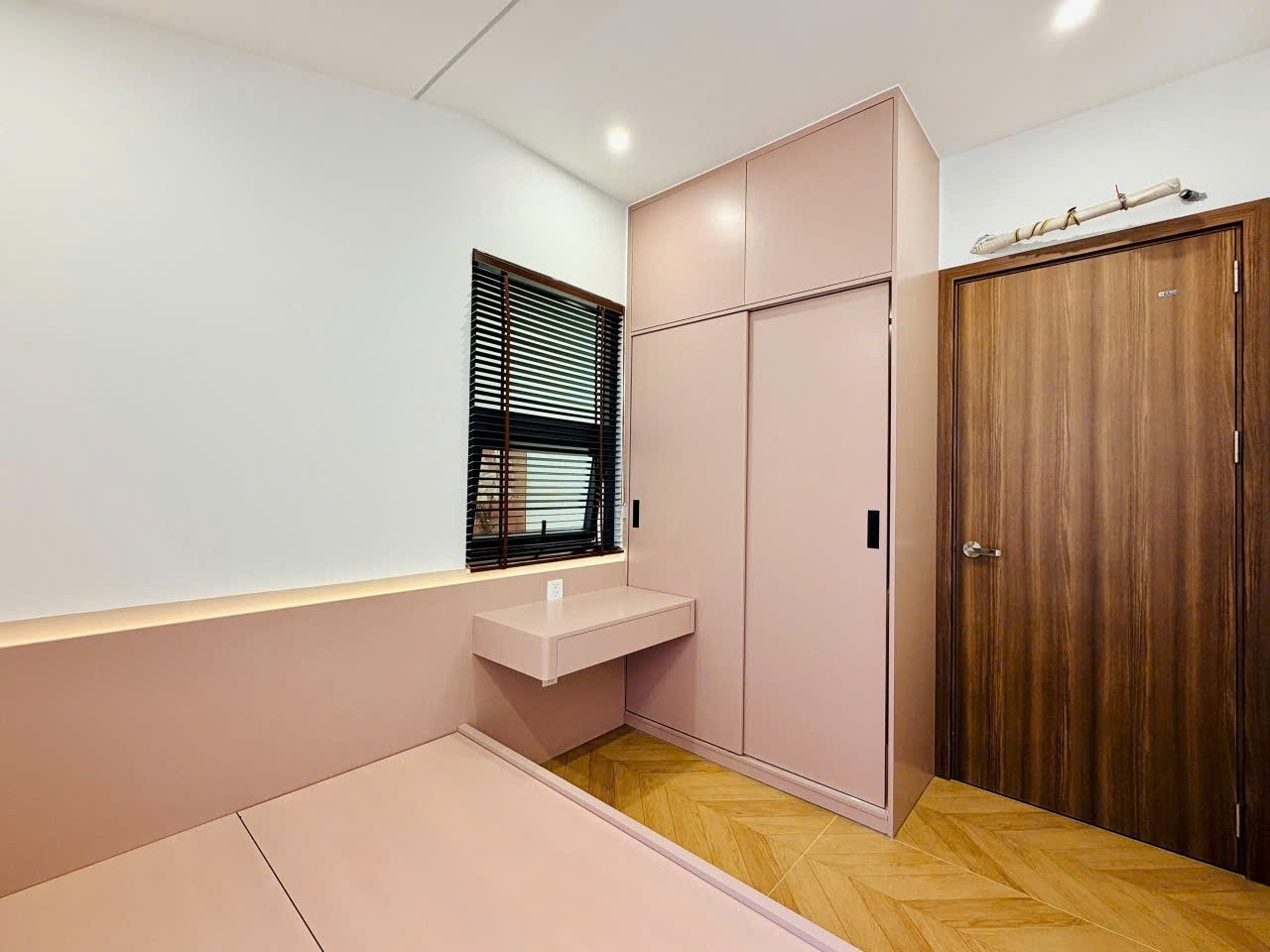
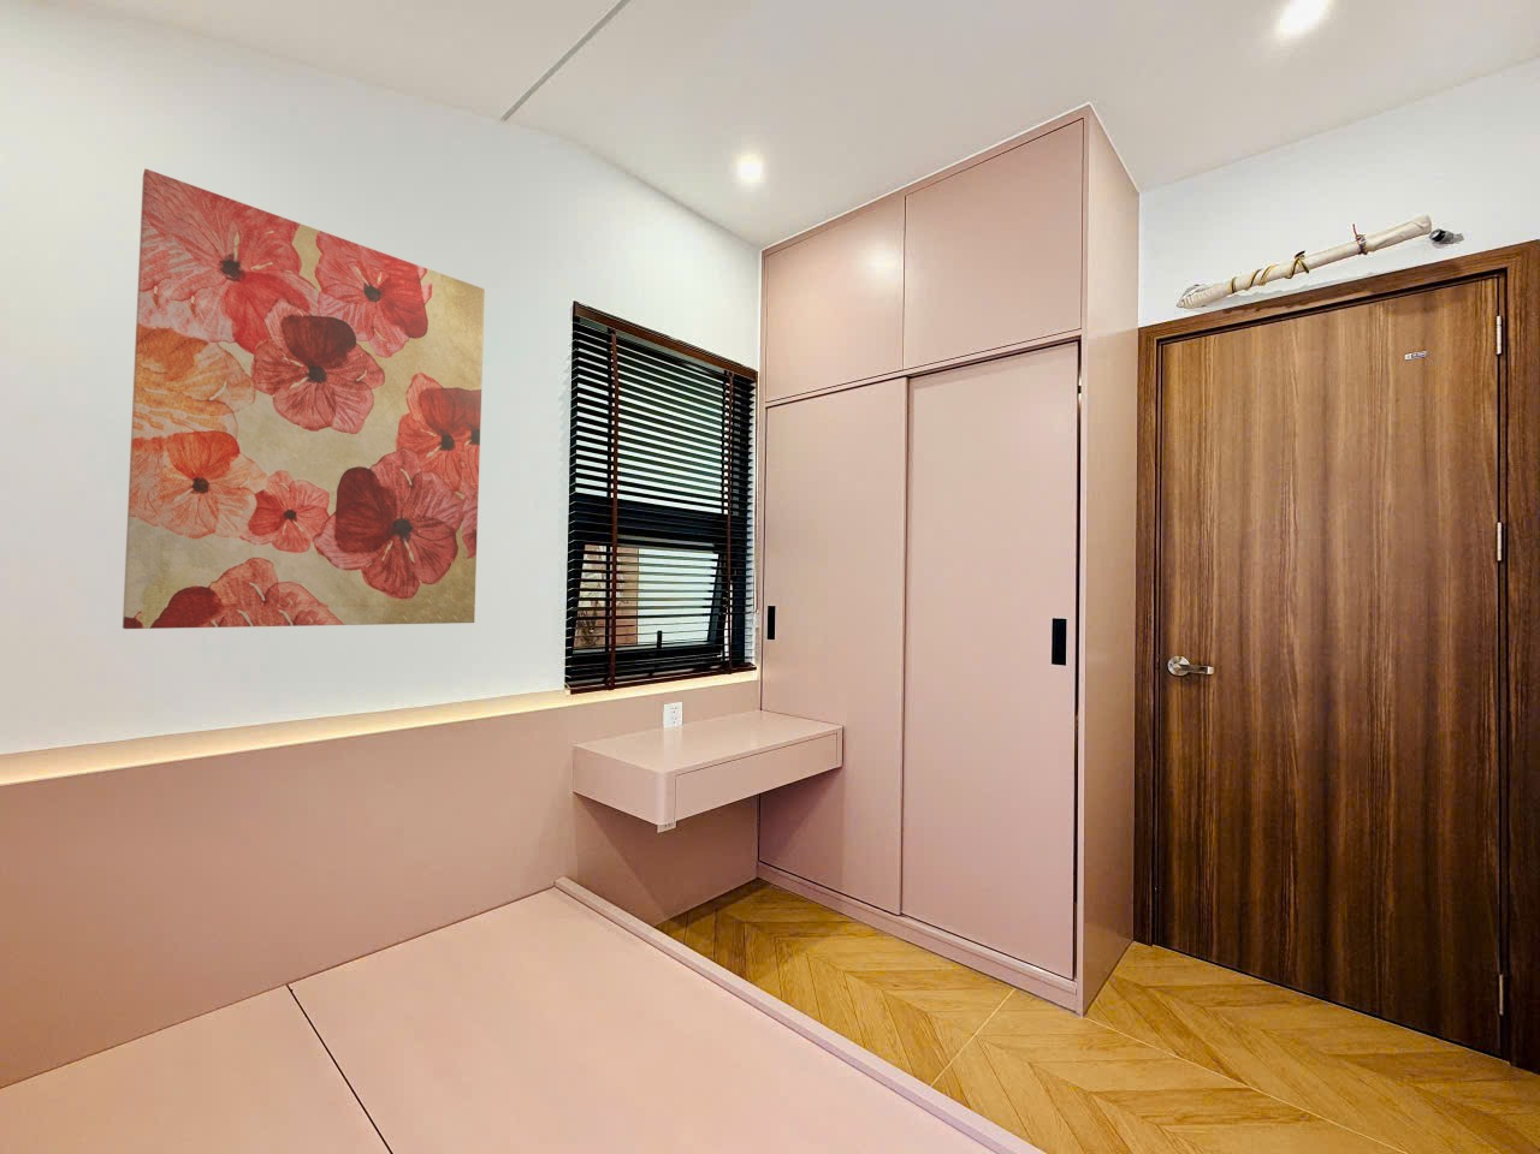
+ wall art [121,167,486,630]
